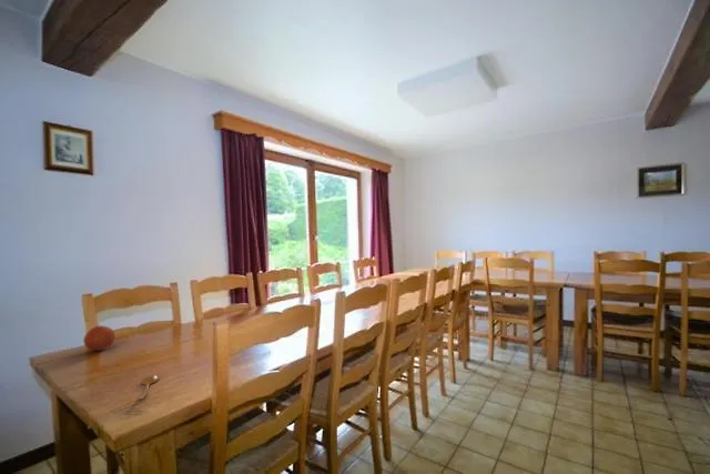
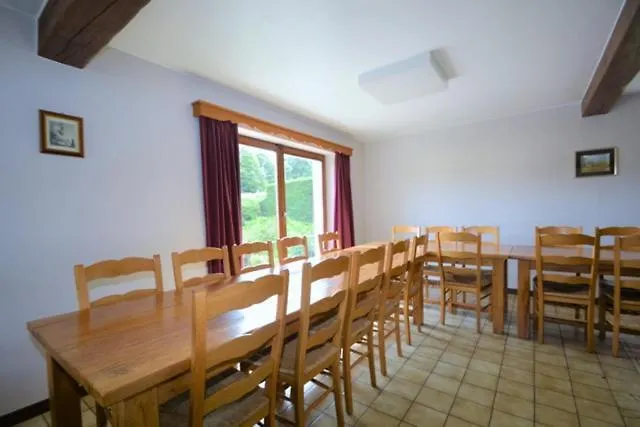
- fruit [82,324,116,352]
- spoon [138,373,160,401]
